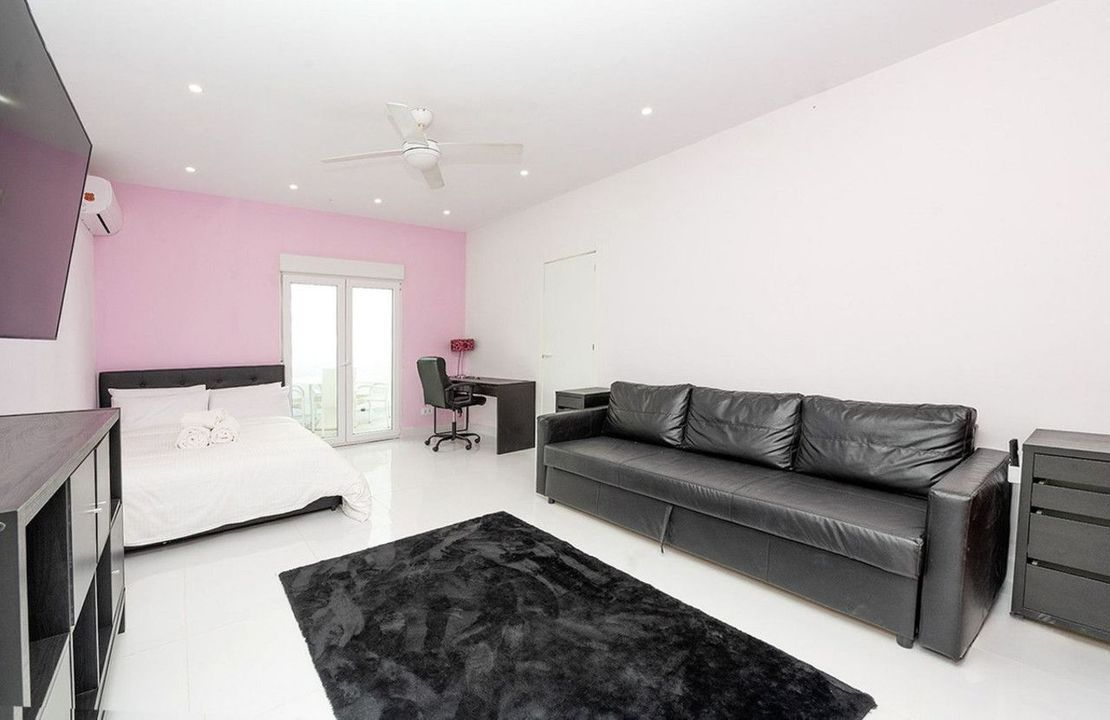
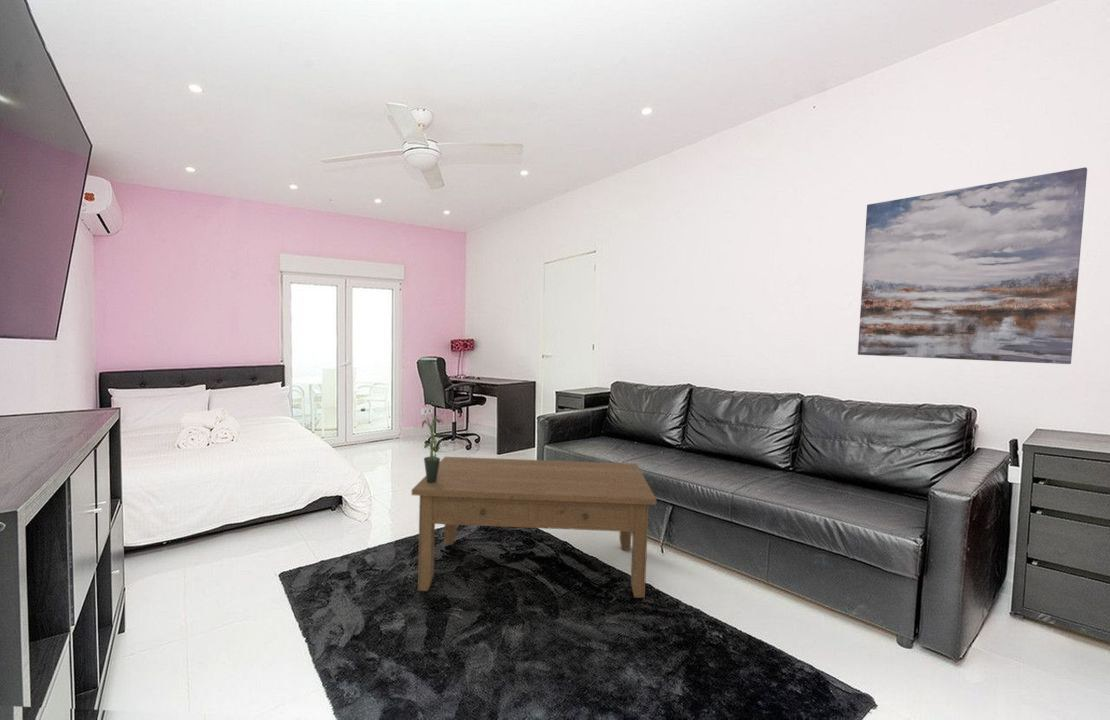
+ wall art [857,166,1088,365]
+ potted plant [421,414,449,483]
+ coffee table [411,456,657,599]
